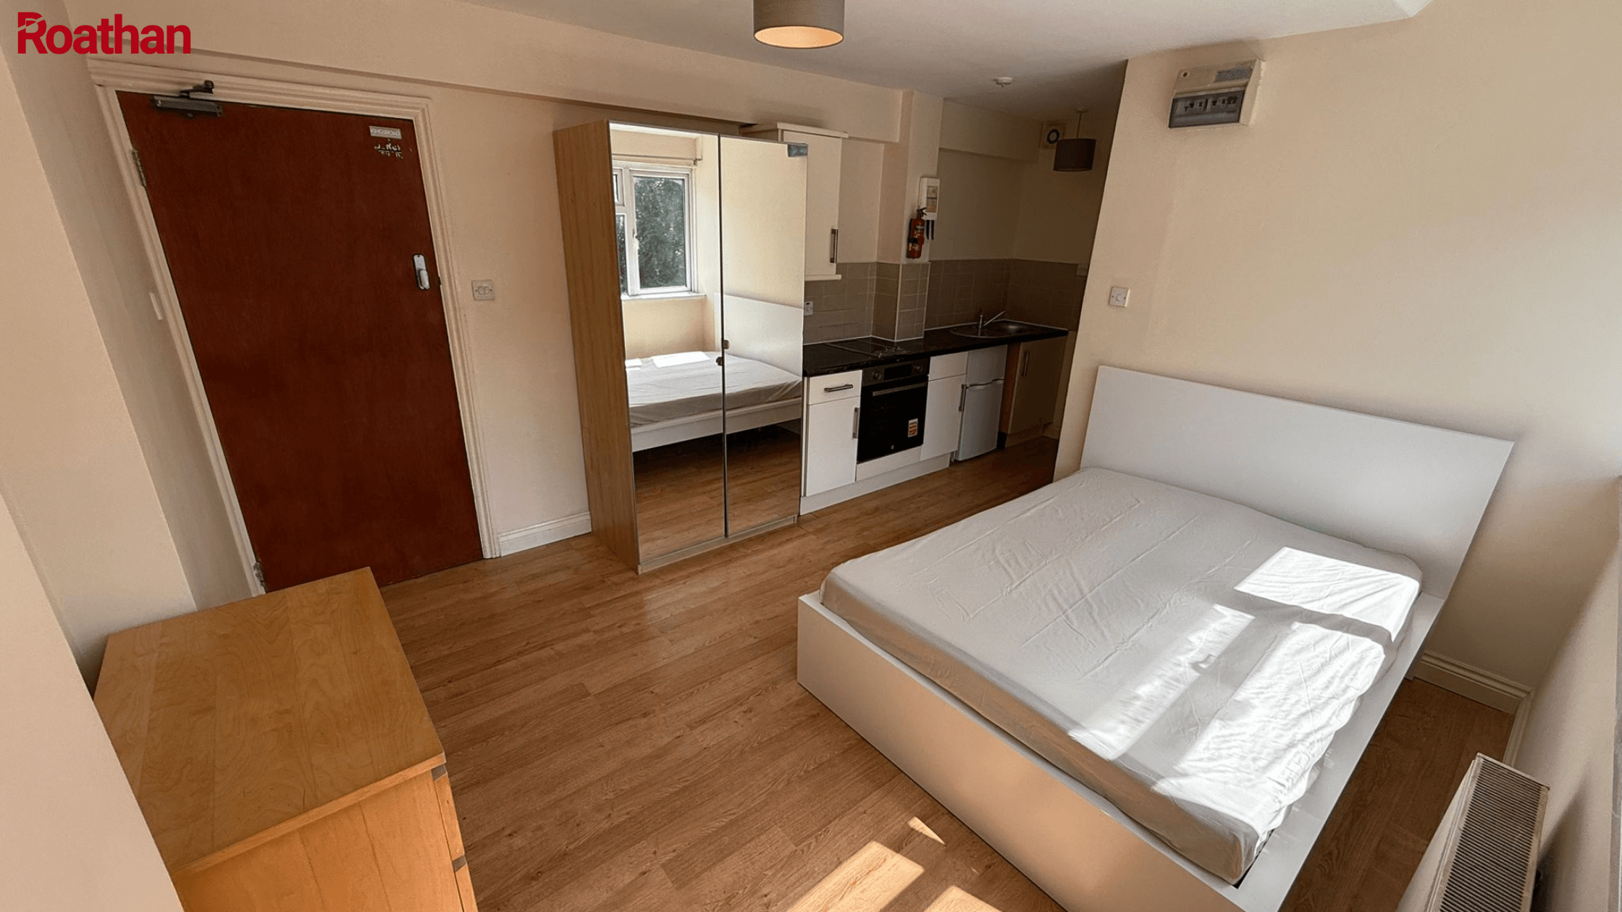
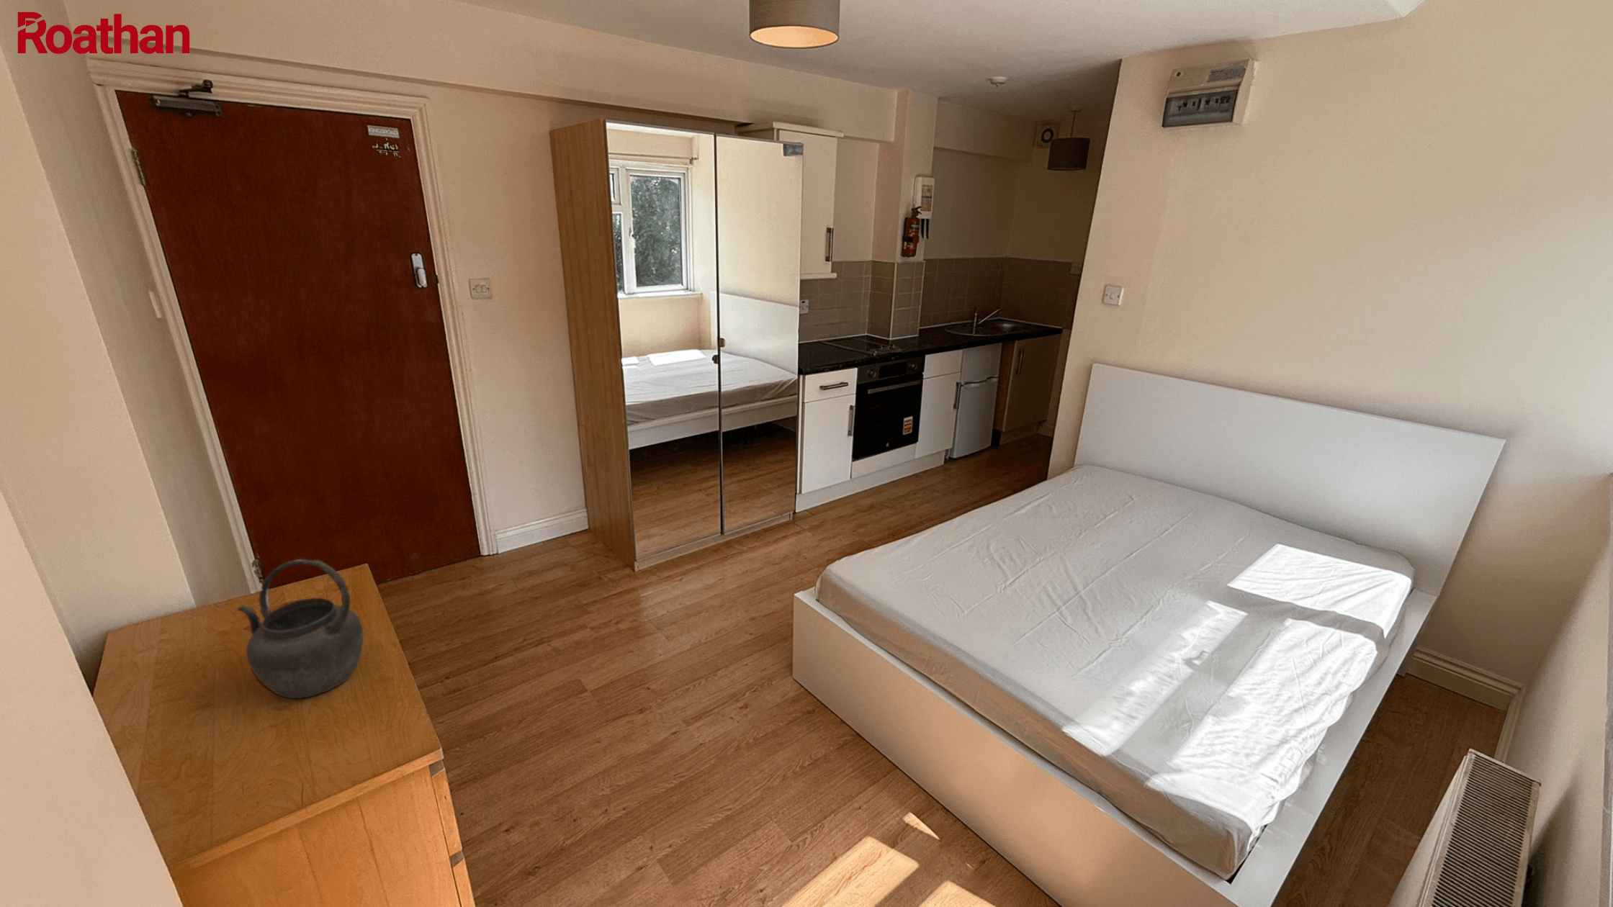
+ kettle [236,558,363,699]
